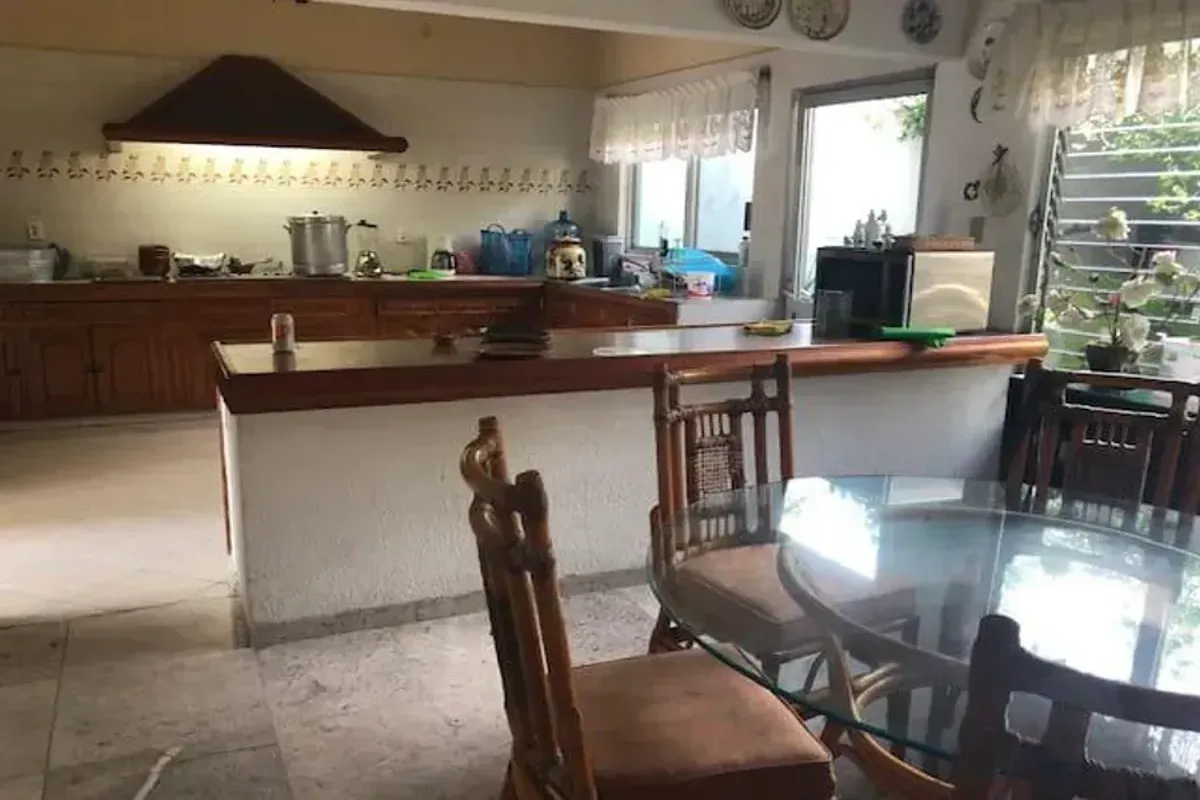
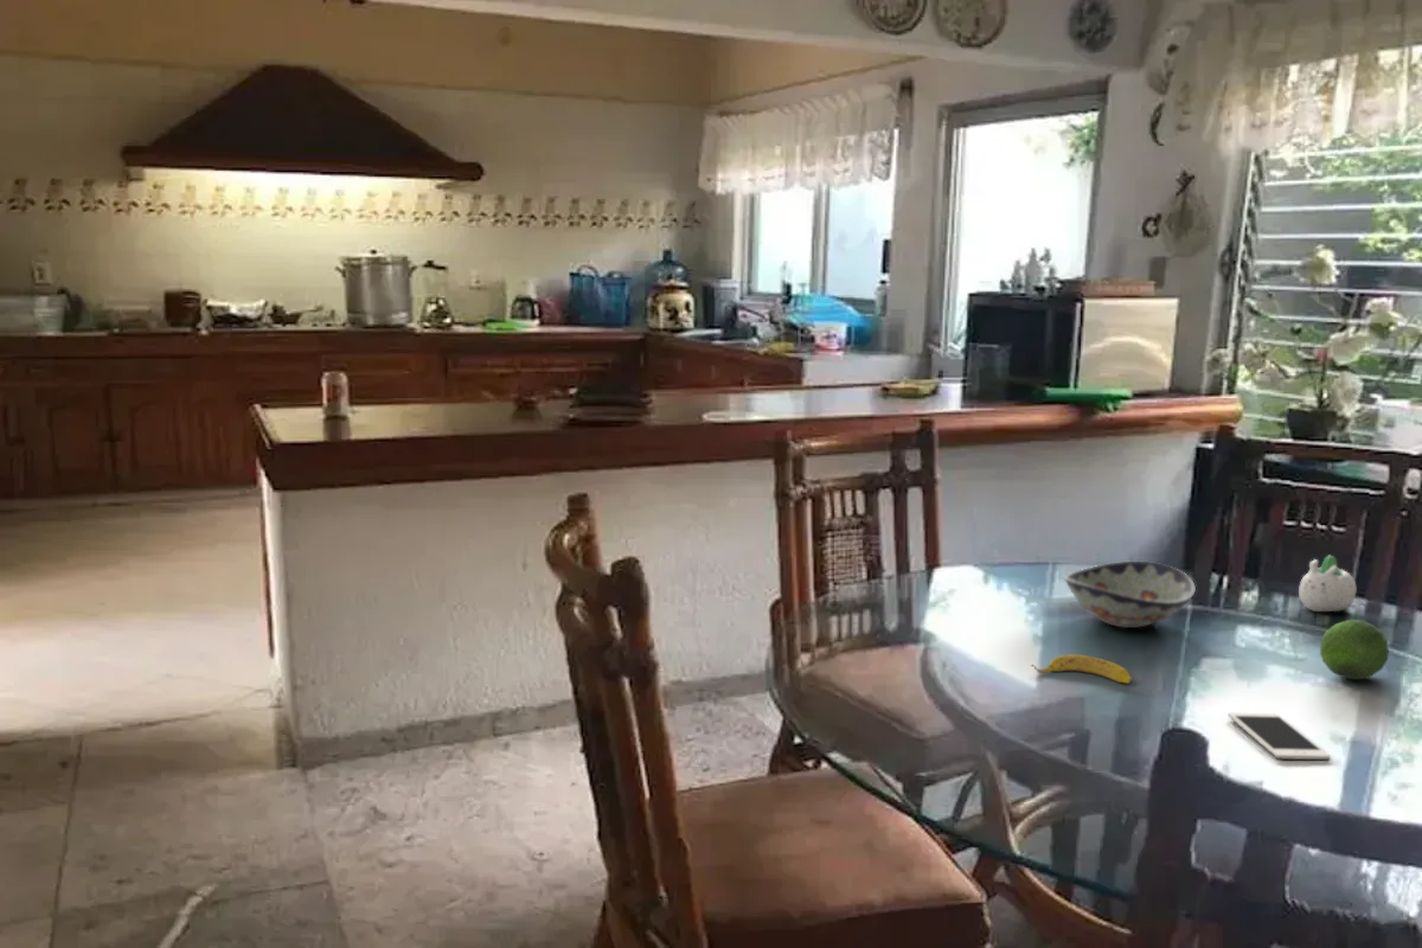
+ cell phone [1228,711,1331,761]
+ fruit [1319,617,1390,680]
+ decorative bowl [1063,561,1197,629]
+ banana [1030,653,1134,685]
+ succulent planter [1298,555,1358,613]
